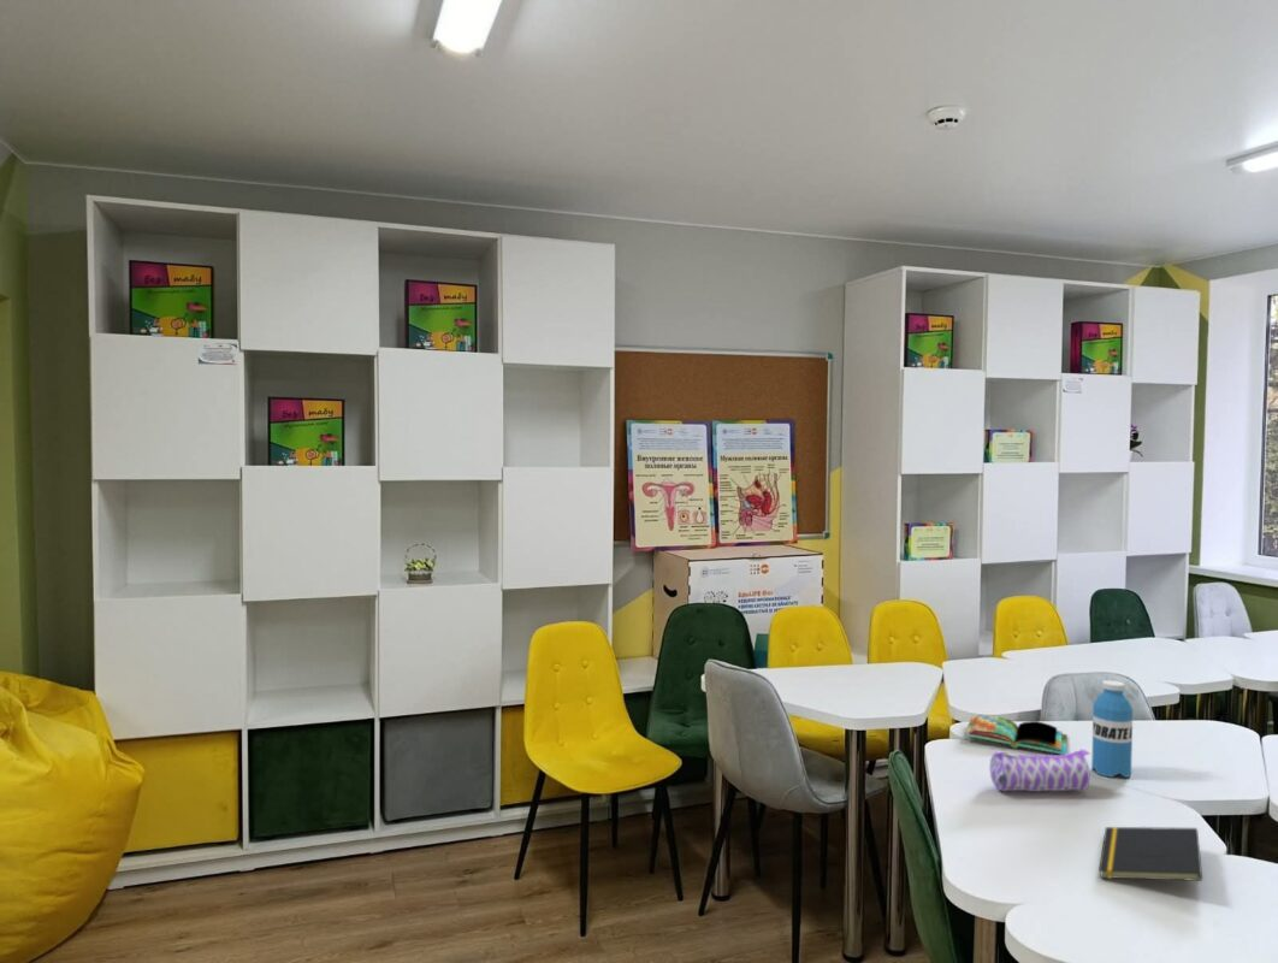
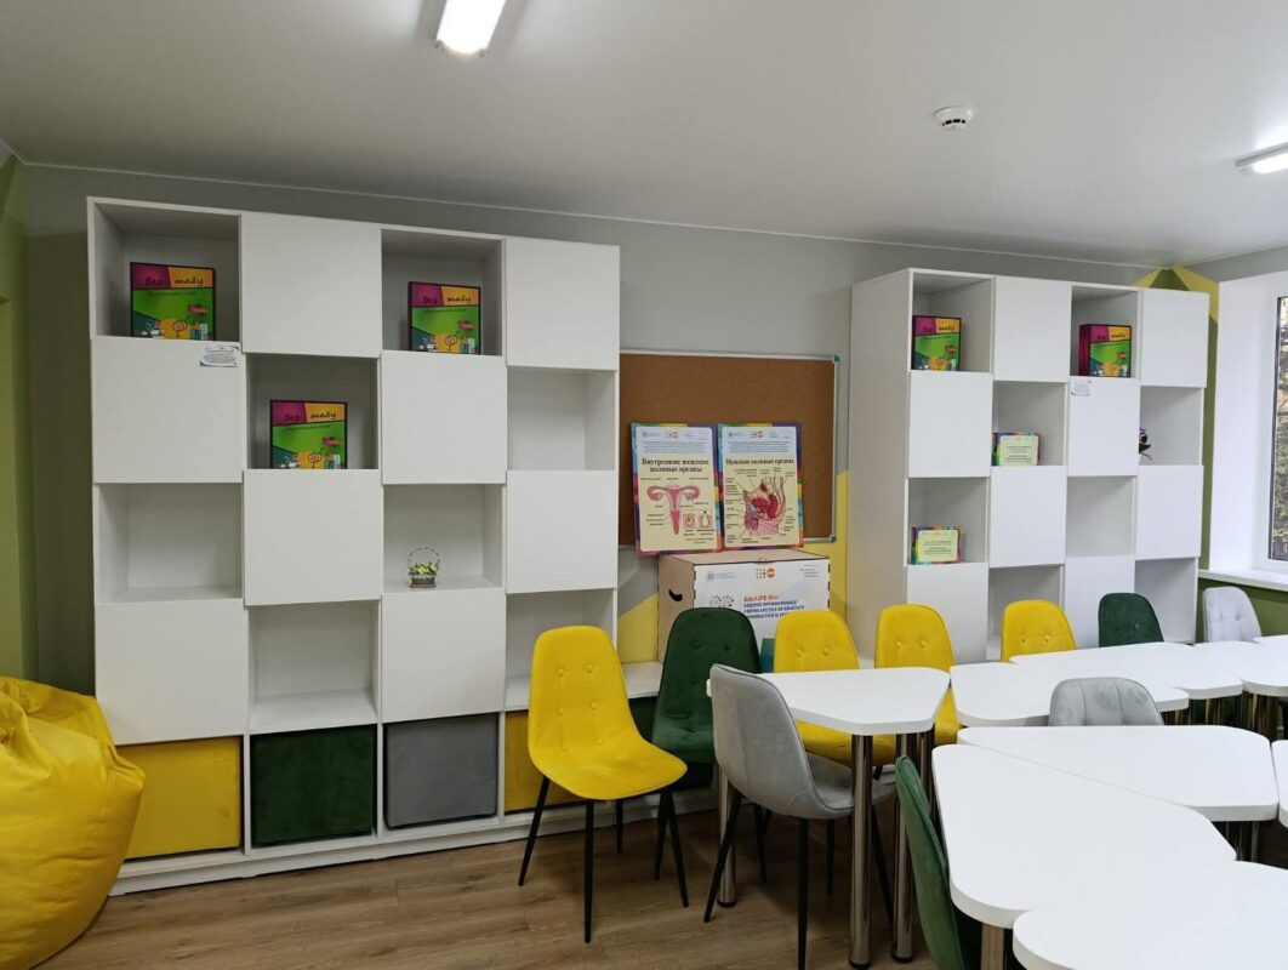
- book [963,714,1069,755]
- water bottle [1090,679,1134,779]
- pencil case [989,748,1090,792]
- notepad [1097,826,1203,882]
